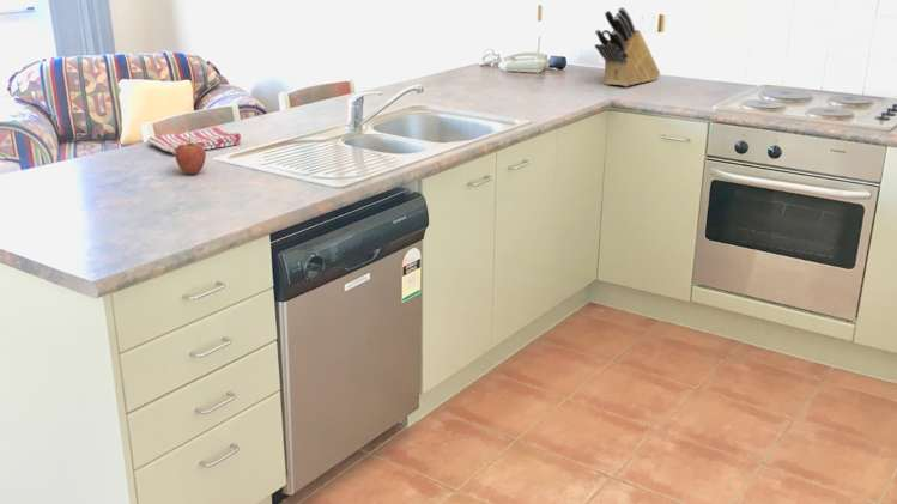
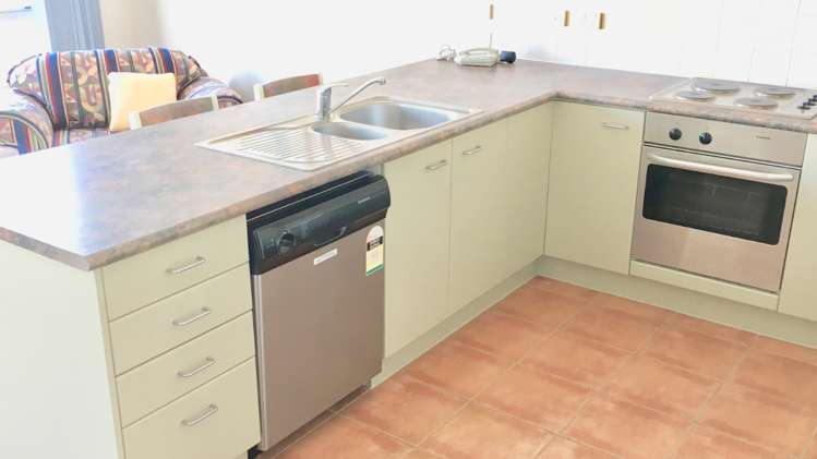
- fruit [174,138,207,176]
- knife block [594,6,661,87]
- dish towel [146,126,242,156]
